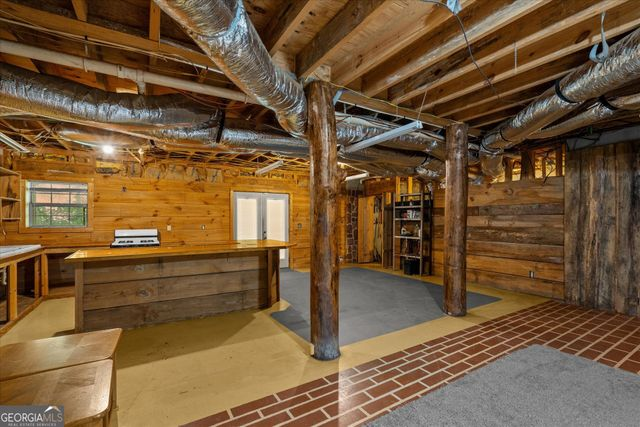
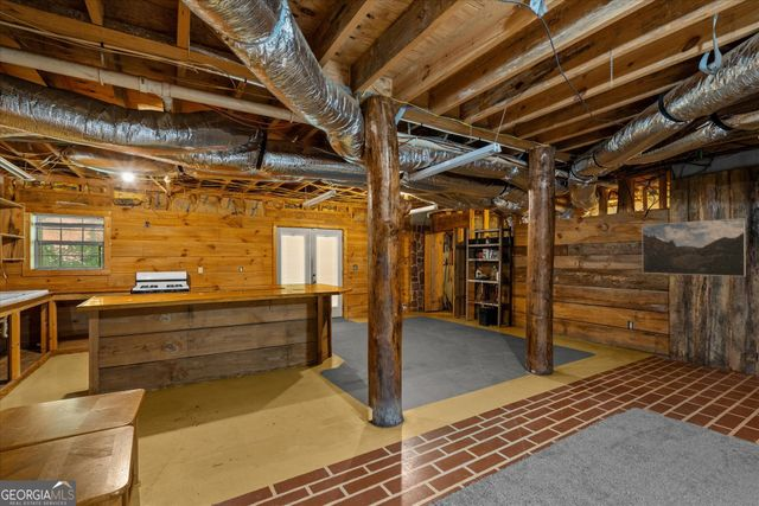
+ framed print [642,217,747,277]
